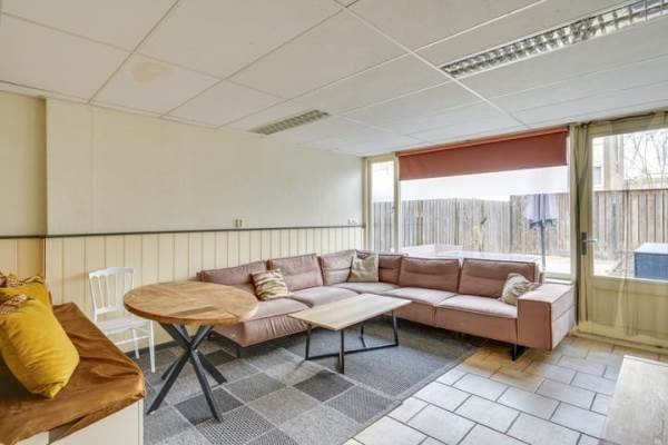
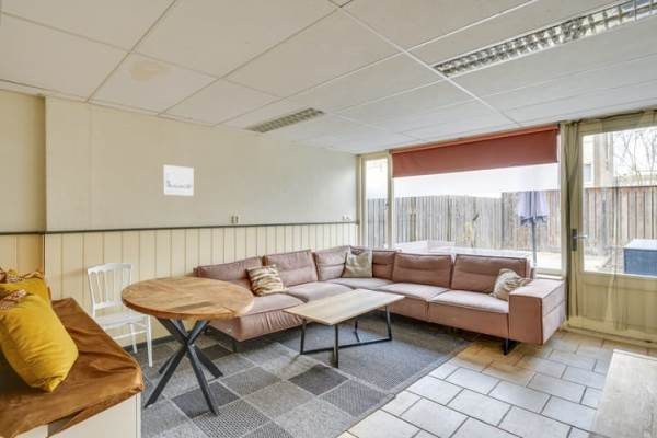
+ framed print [162,164,195,197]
